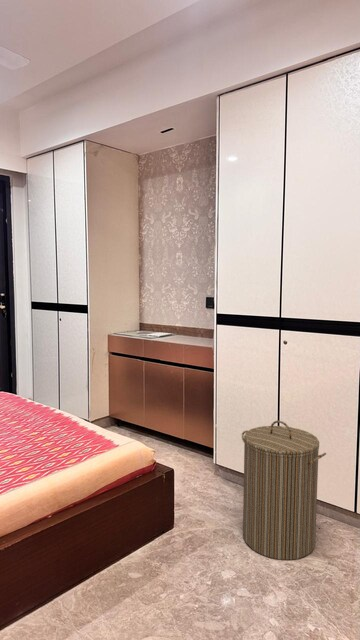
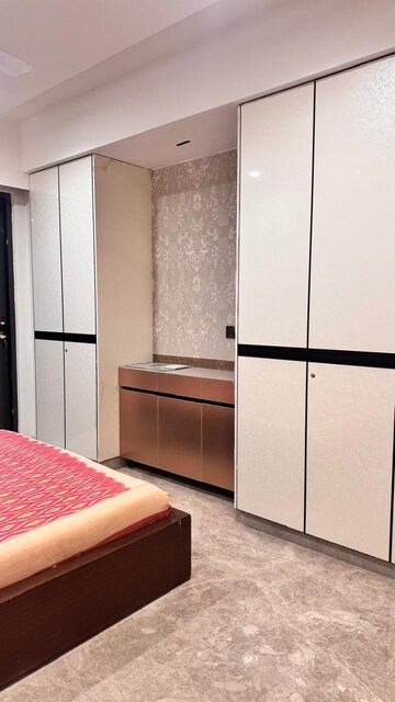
- laundry hamper [241,420,327,561]
